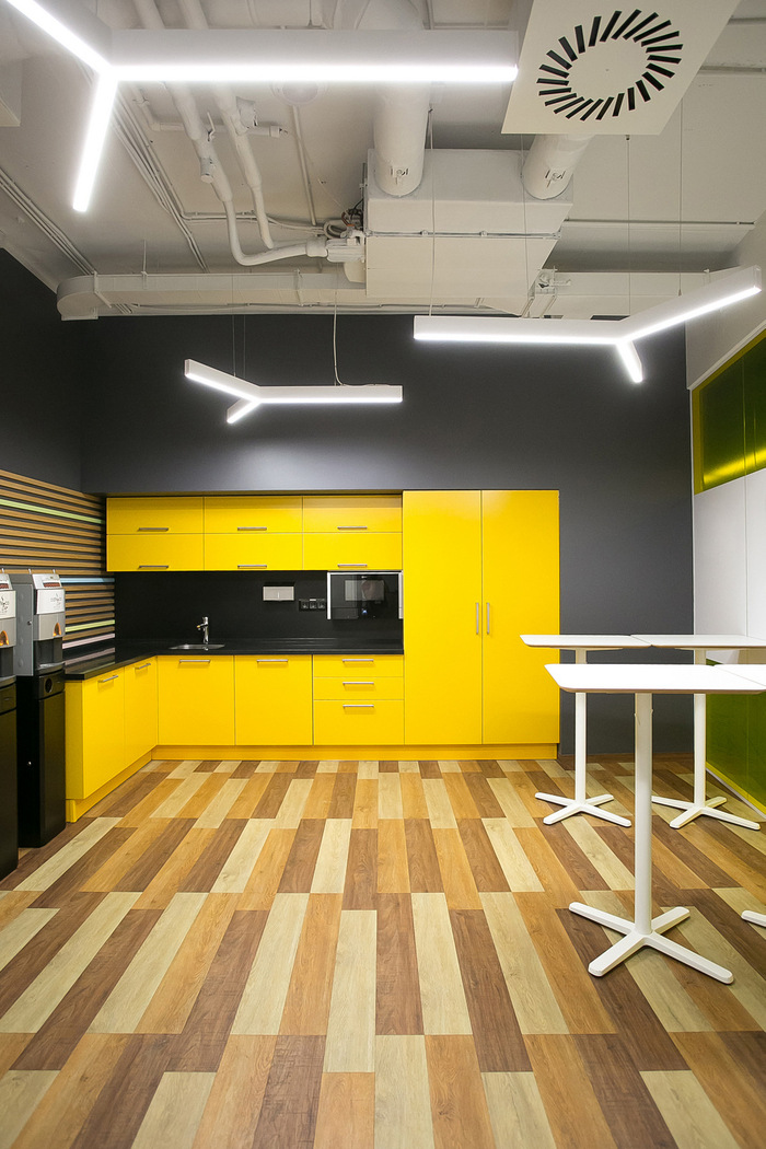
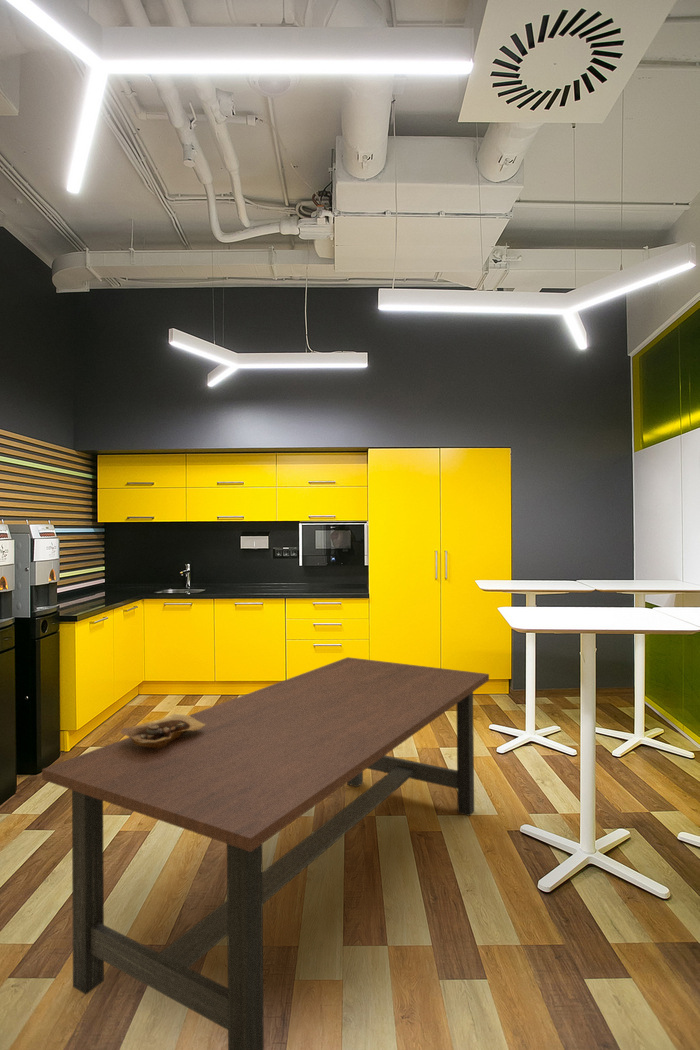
+ dining table [41,656,490,1050]
+ bowl [119,713,205,748]
